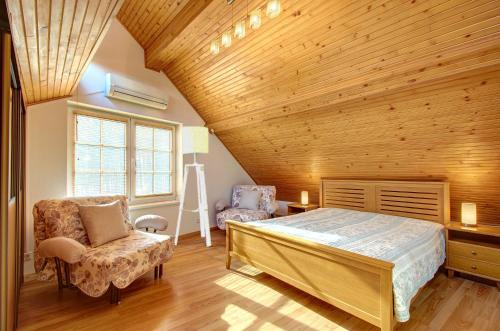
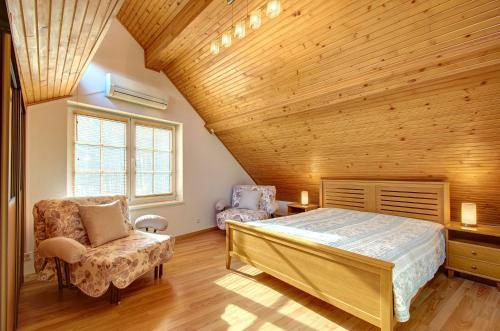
- floor lamp [174,125,212,247]
